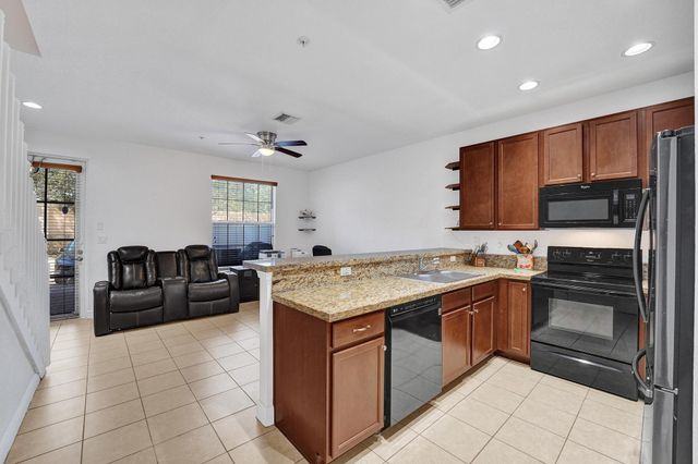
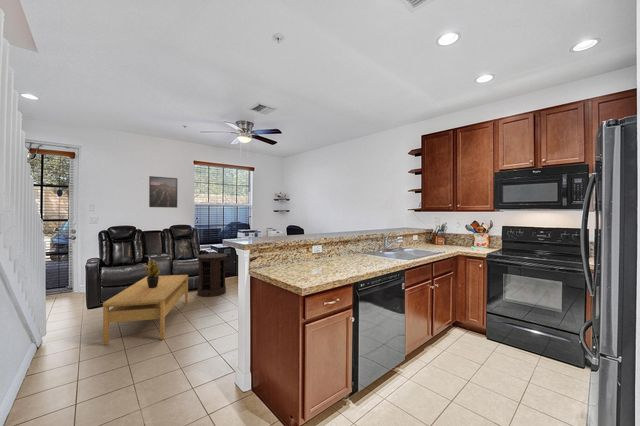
+ side table [196,253,228,298]
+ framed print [148,175,178,209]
+ coffee table [102,274,189,346]
+ potted plant [142,258,162,288]
